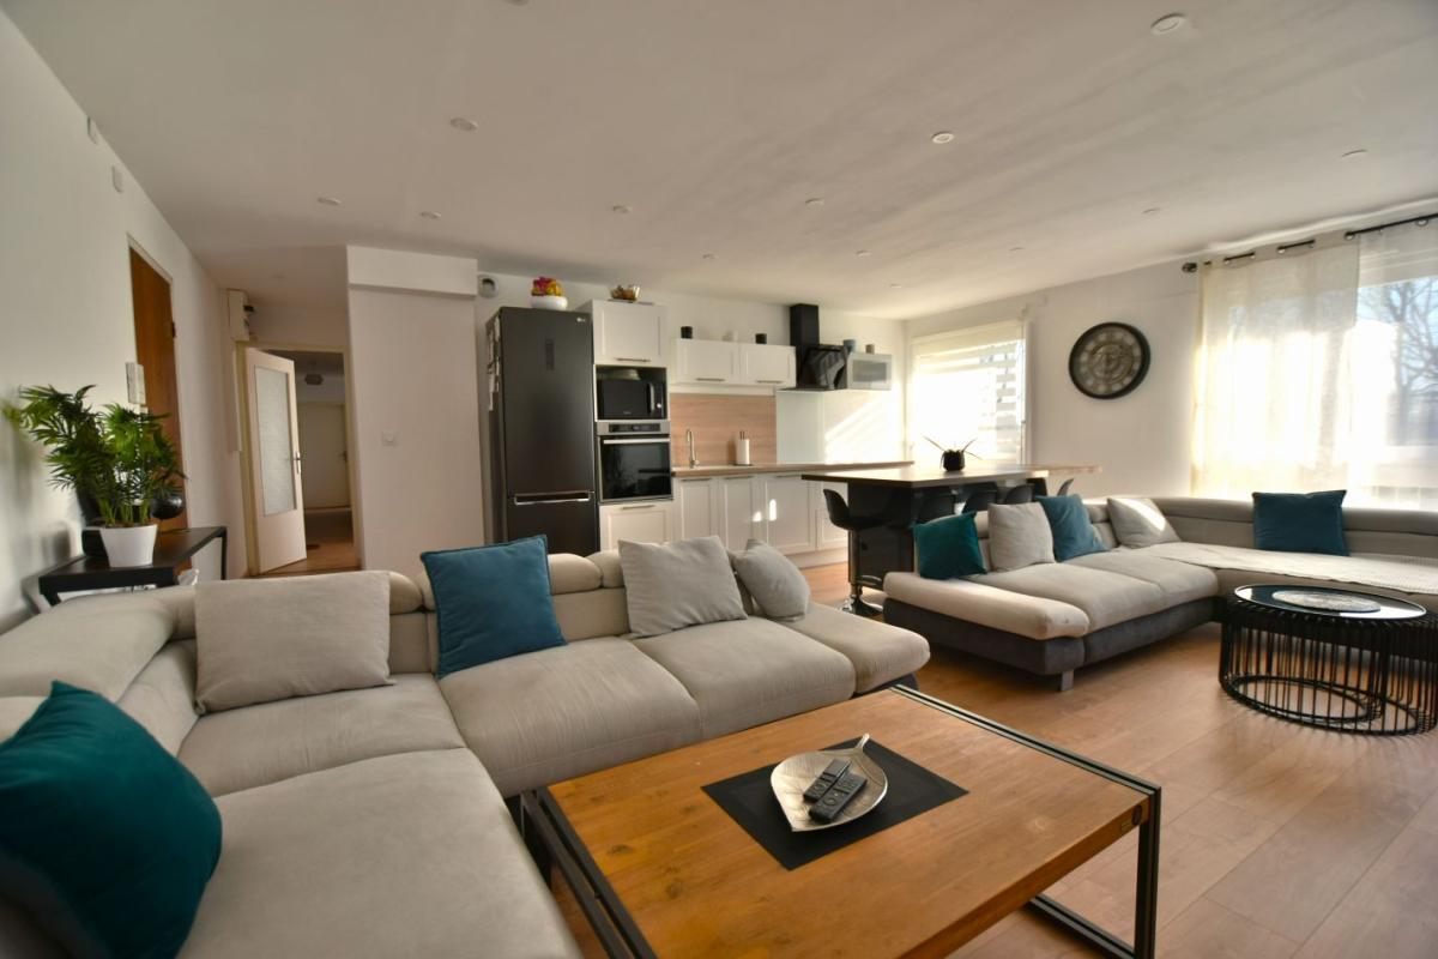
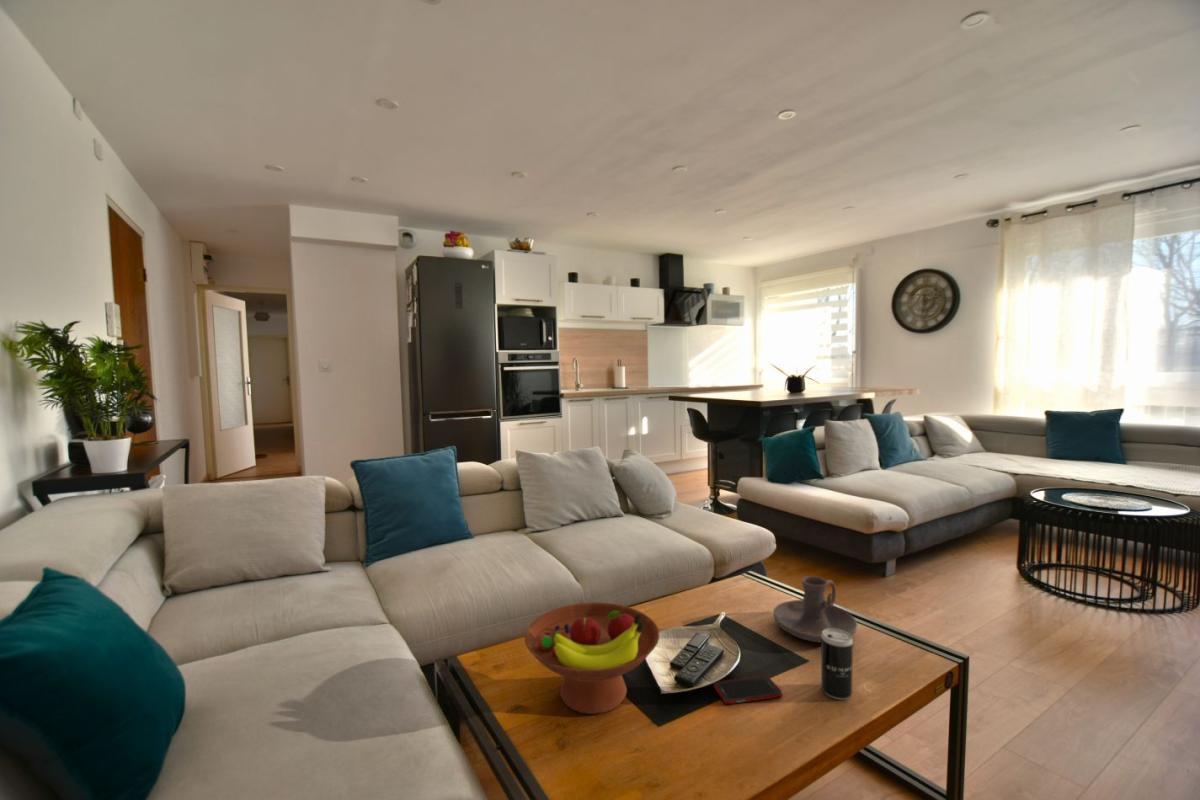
+ cell phone [713,674,783,705]
+ beverage can [820,628,854,701]
+ candle holder [772,575,858,644]
+ fruit bowl [524,601,660,715]
